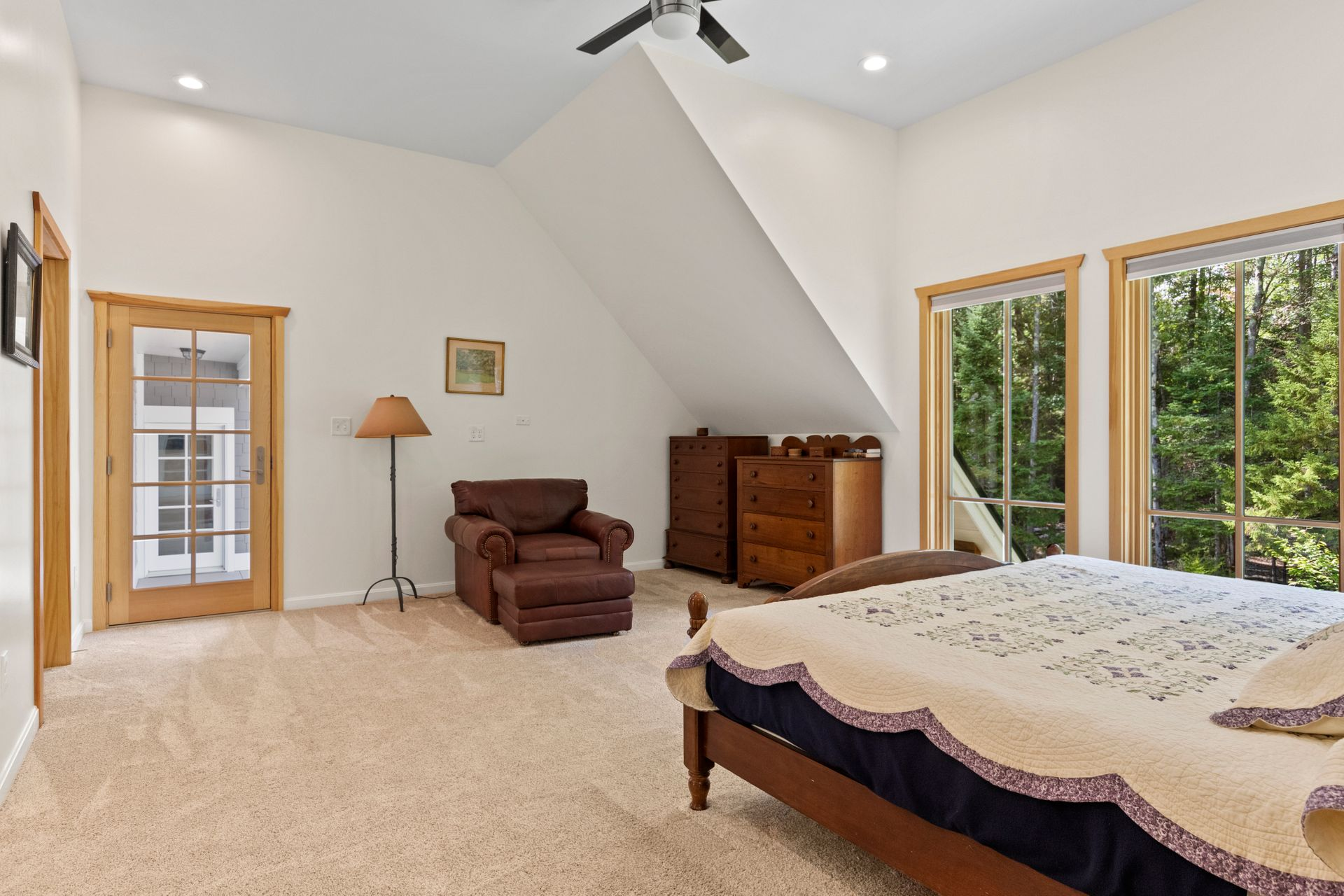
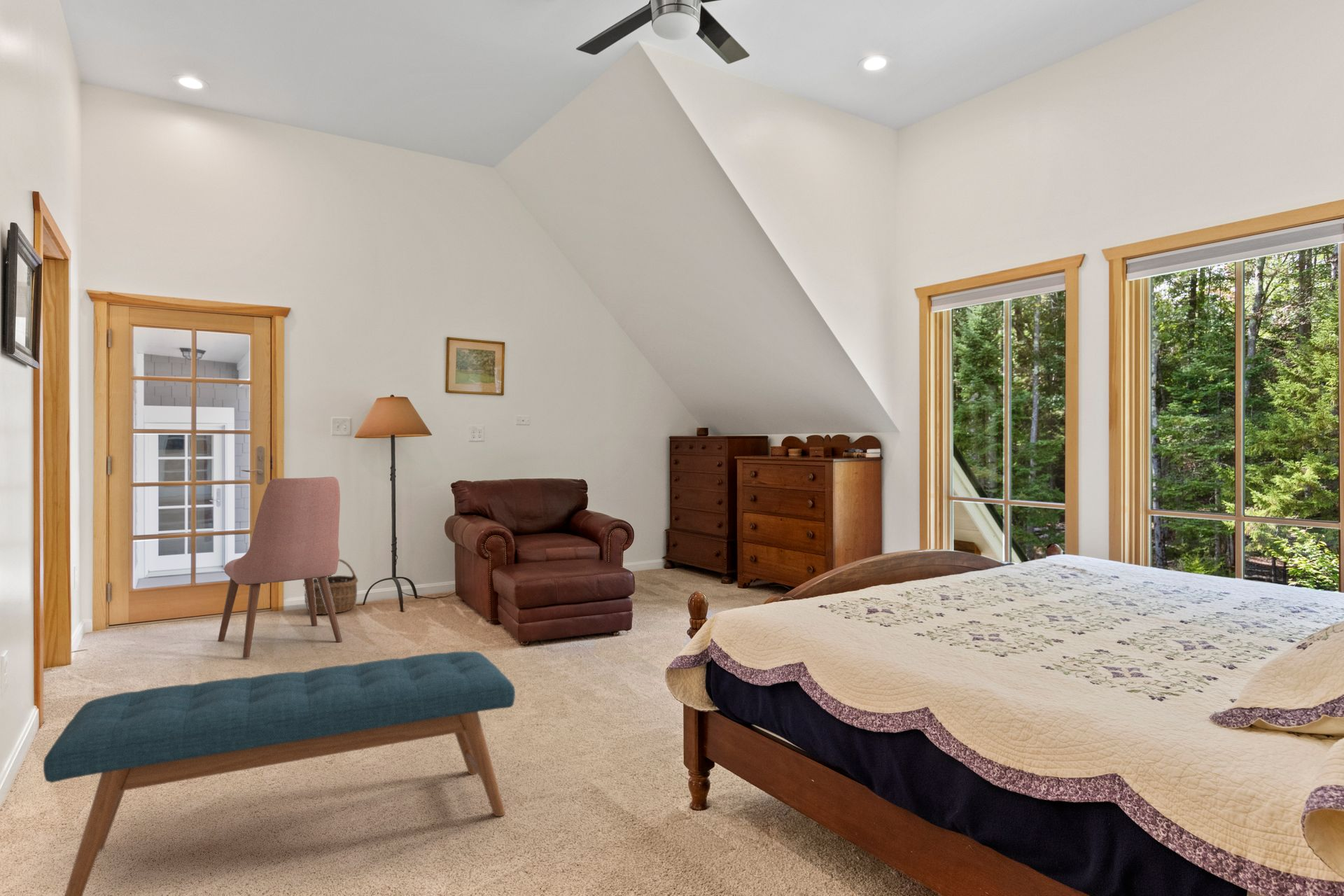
+ chair [217,476,343,659]
+ bench [43,651,516,896]
+ wicker basket [302,558,359,615]
